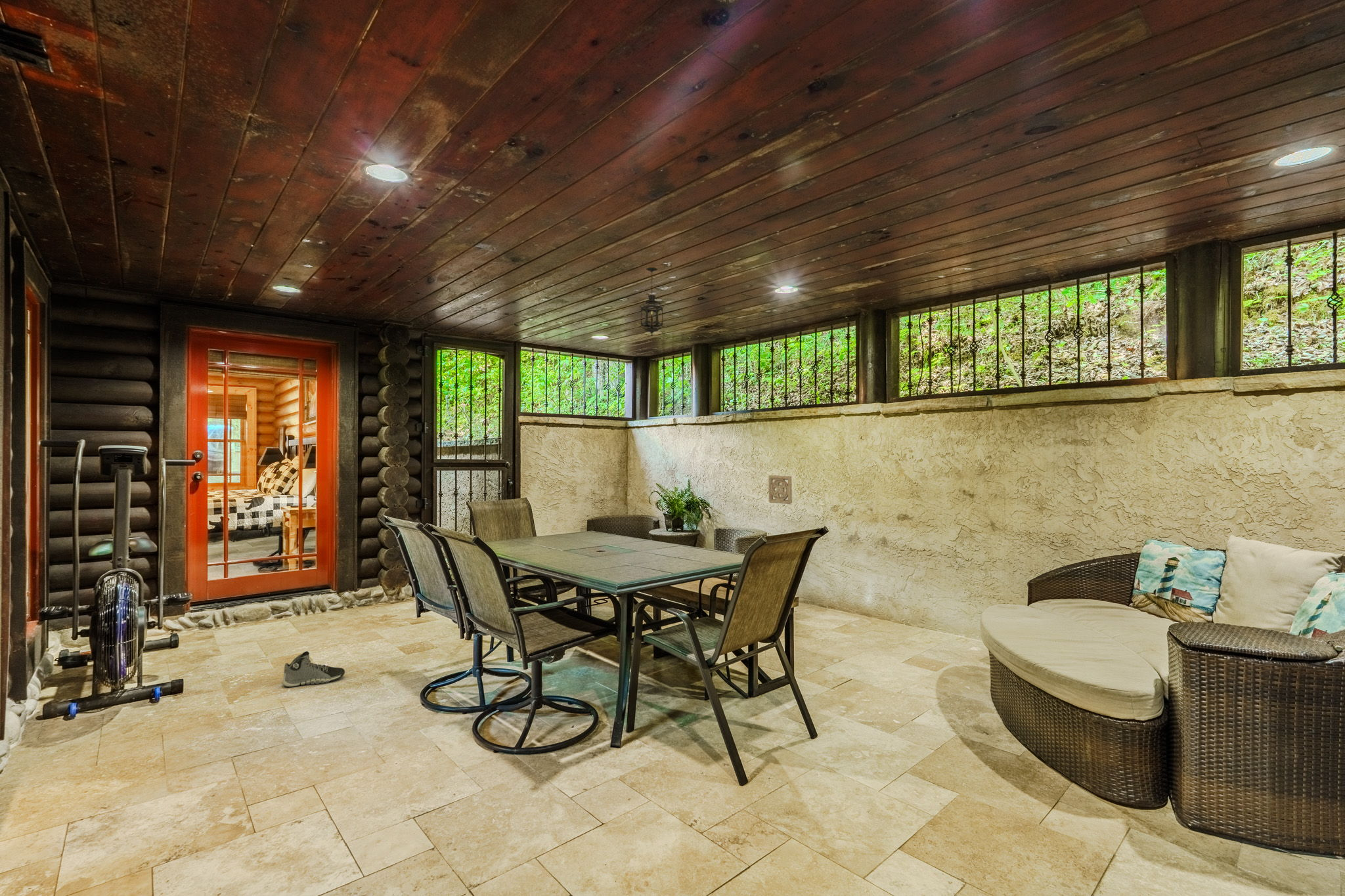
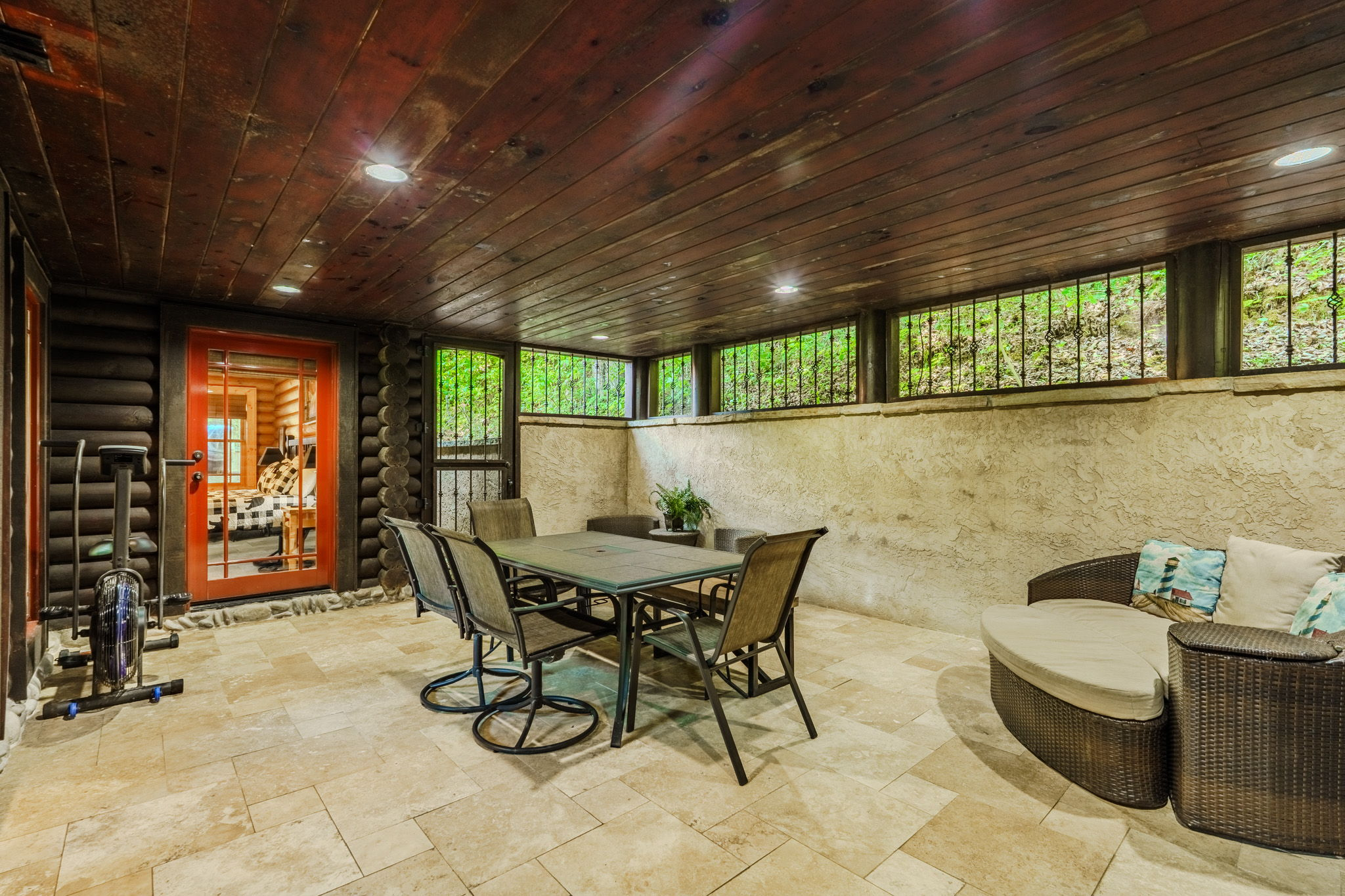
- wall ornament [768,475,793,505]
- sneaker [282,651,345,688]
- hanging lantern [639,267,665,337]
